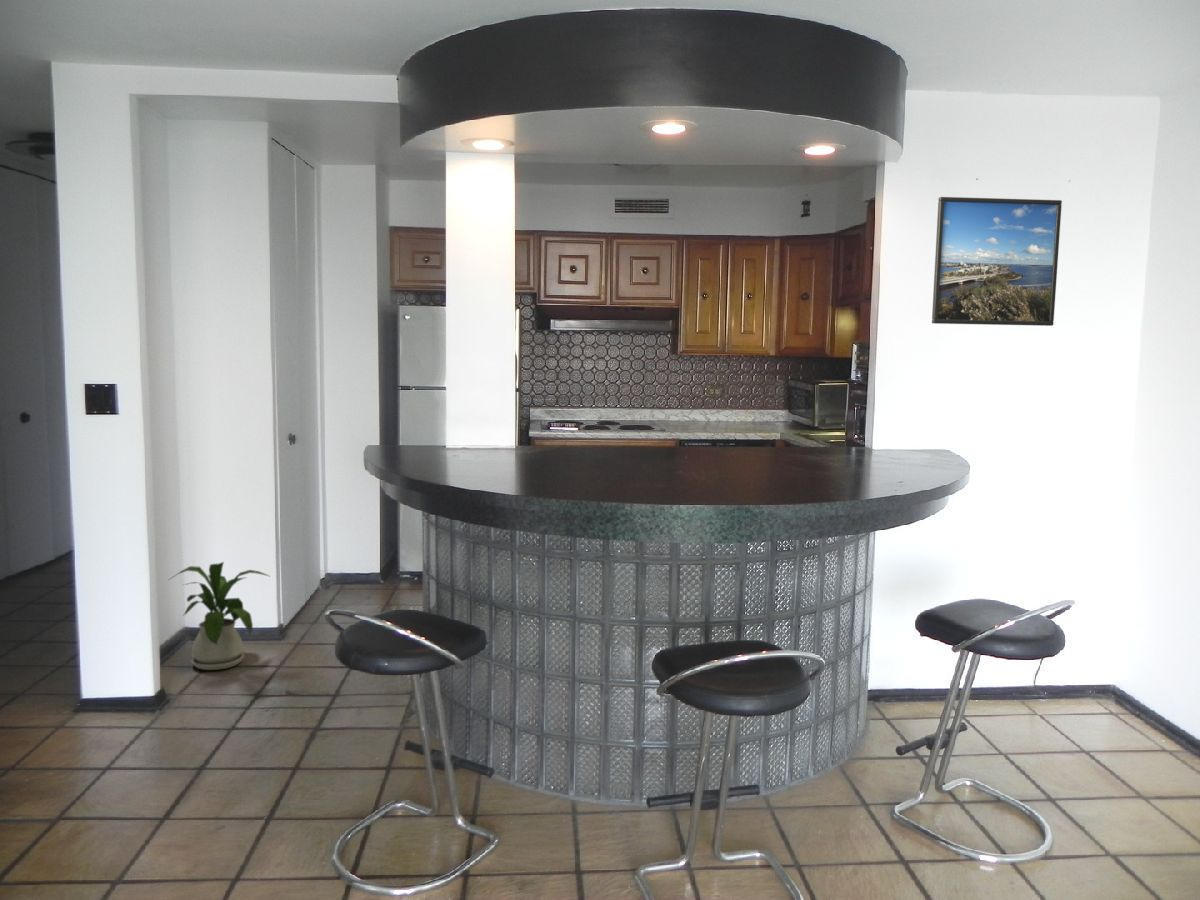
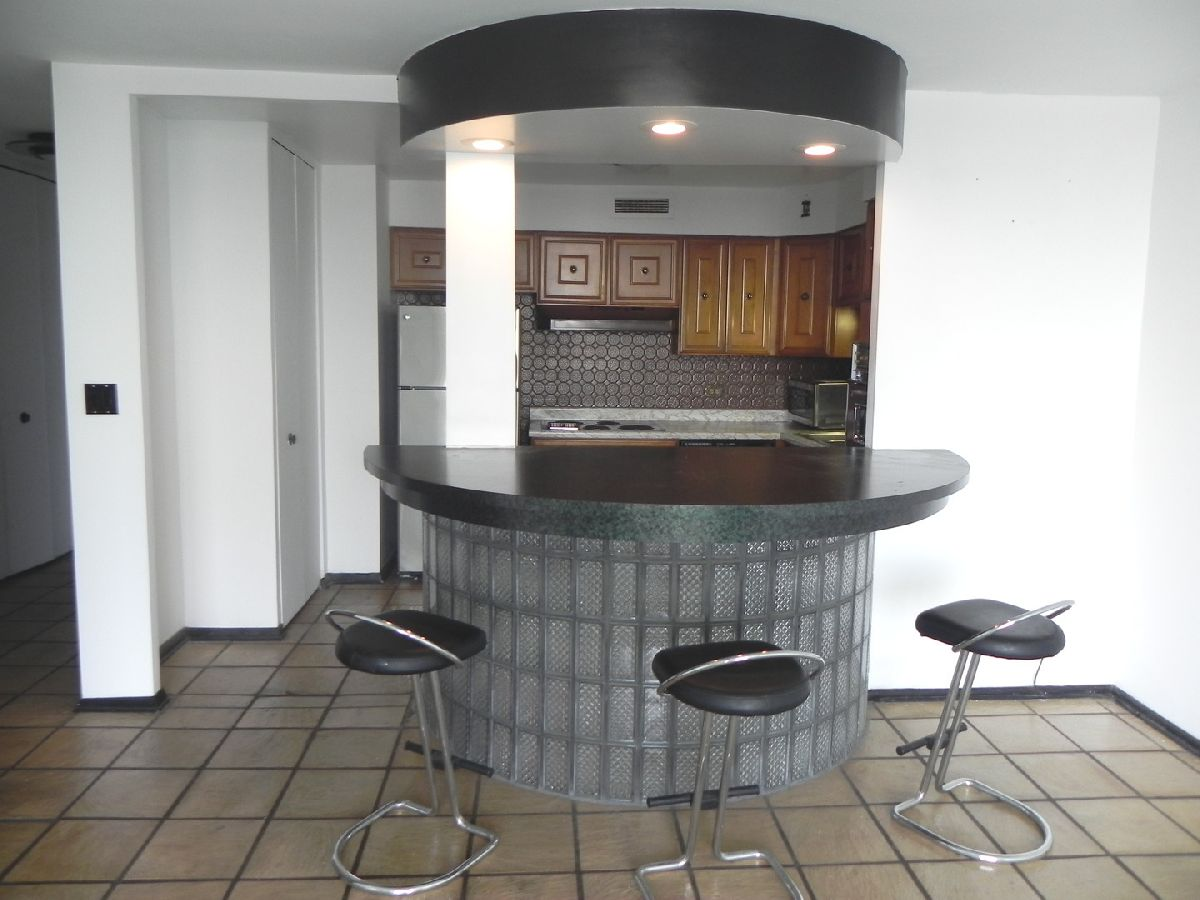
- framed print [931,196,1063,327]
- house plant [168,561,272,671]
